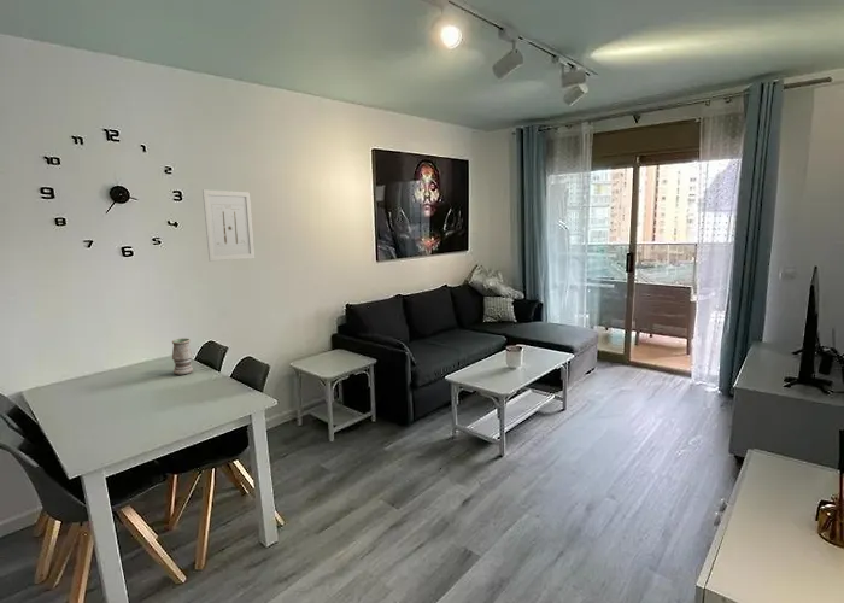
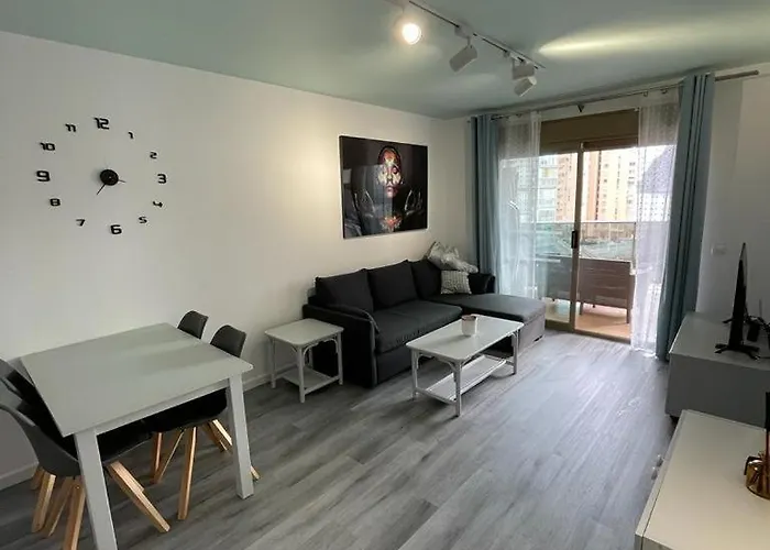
- wall art [201,188,256,263]
- vase [171,338,194,376]
